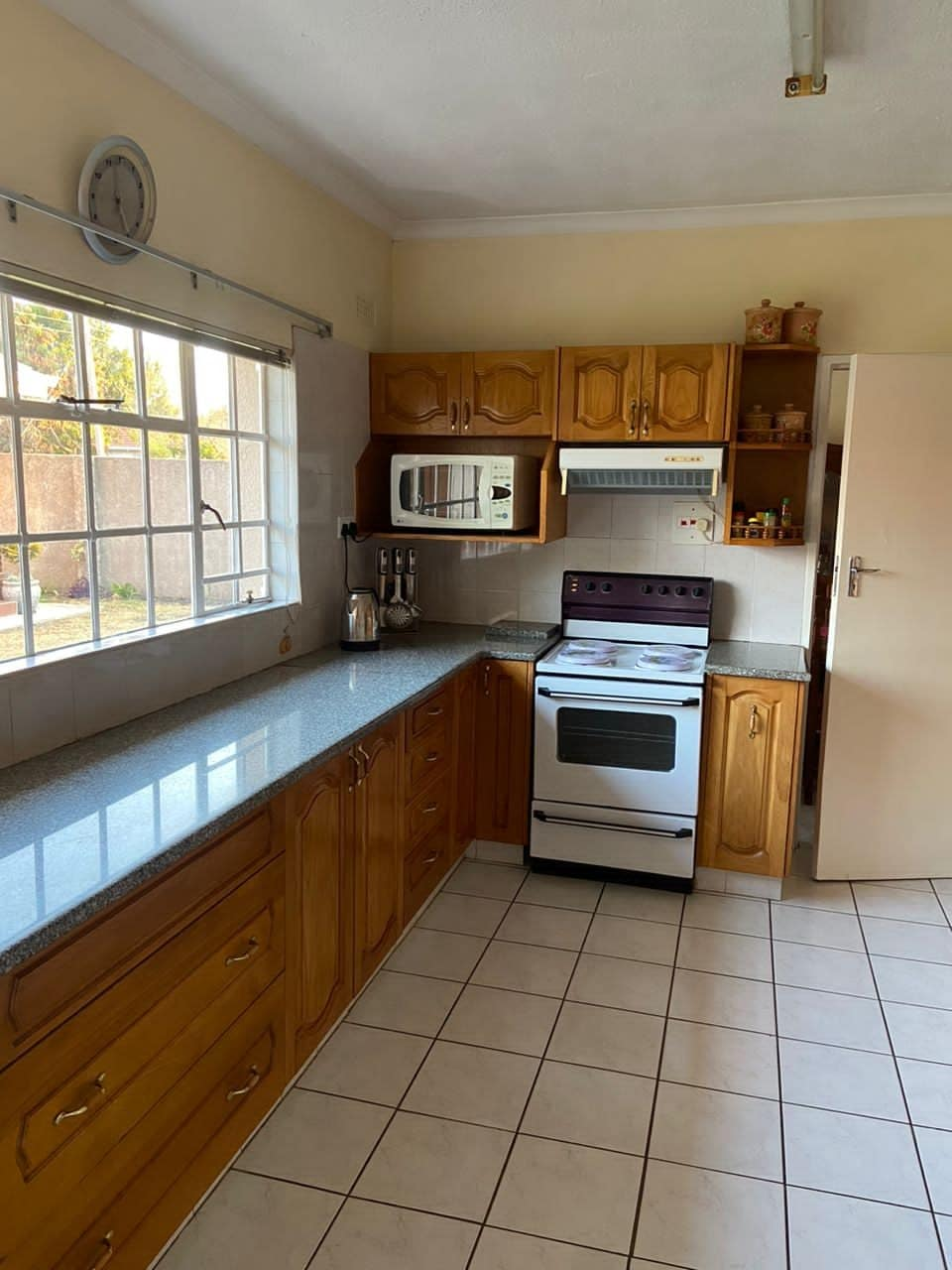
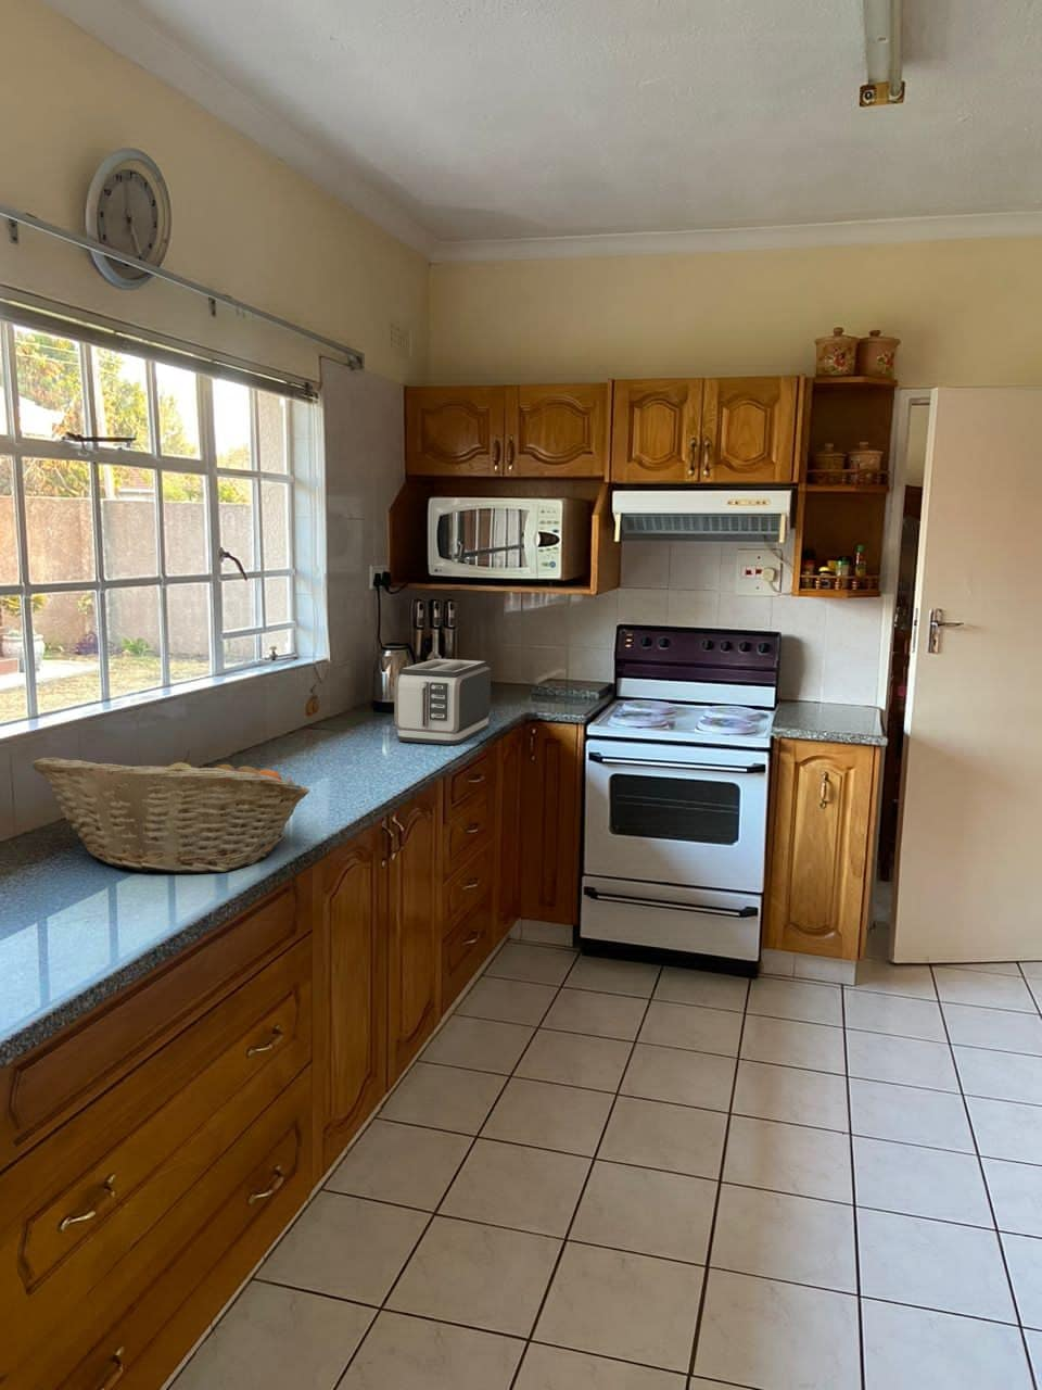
+ fruit basket [32,750,311,874]
+ toaster [393,658,491,746]
